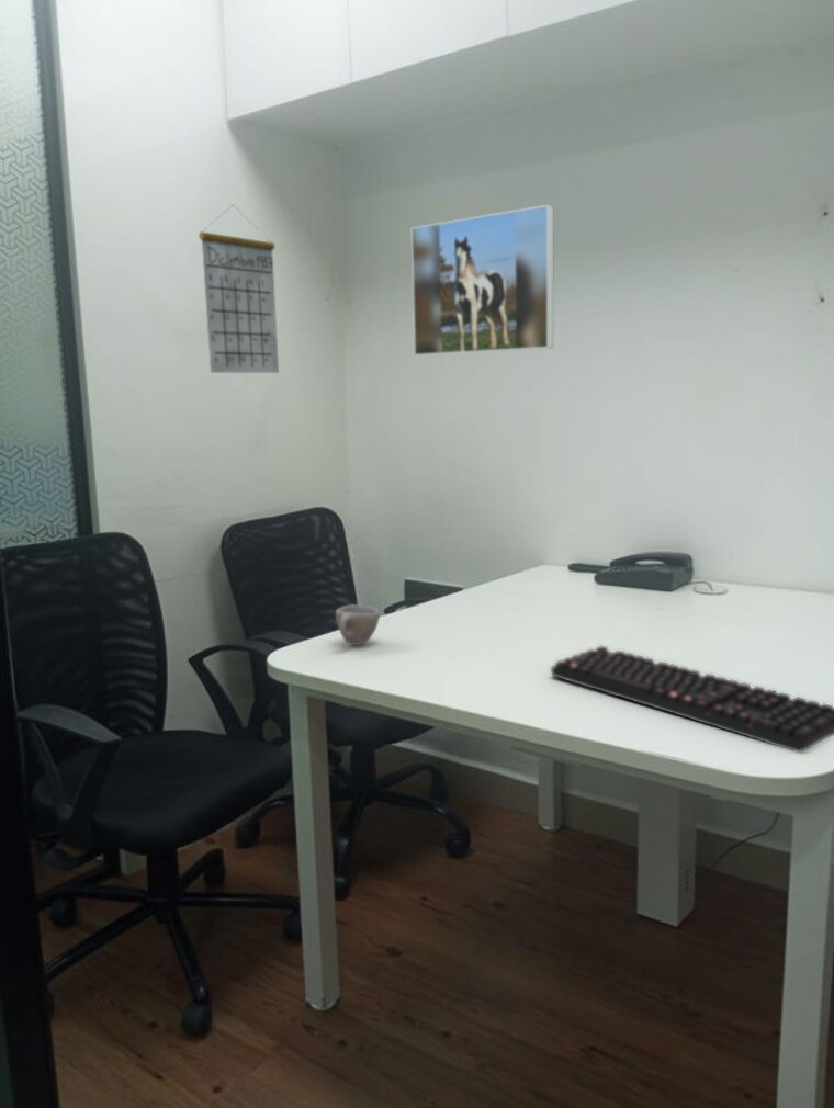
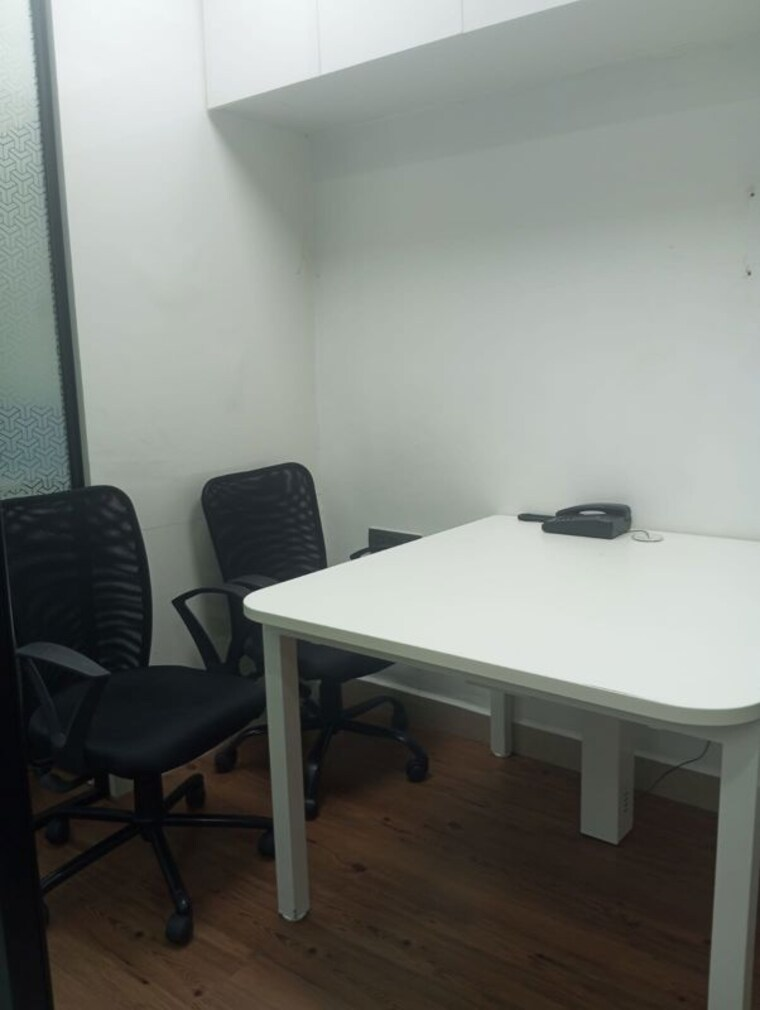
- calendar [198,204,280,374]
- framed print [410,204,554,357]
- cup [335,603,381,646]
- keyboard [550,645,834,754]
